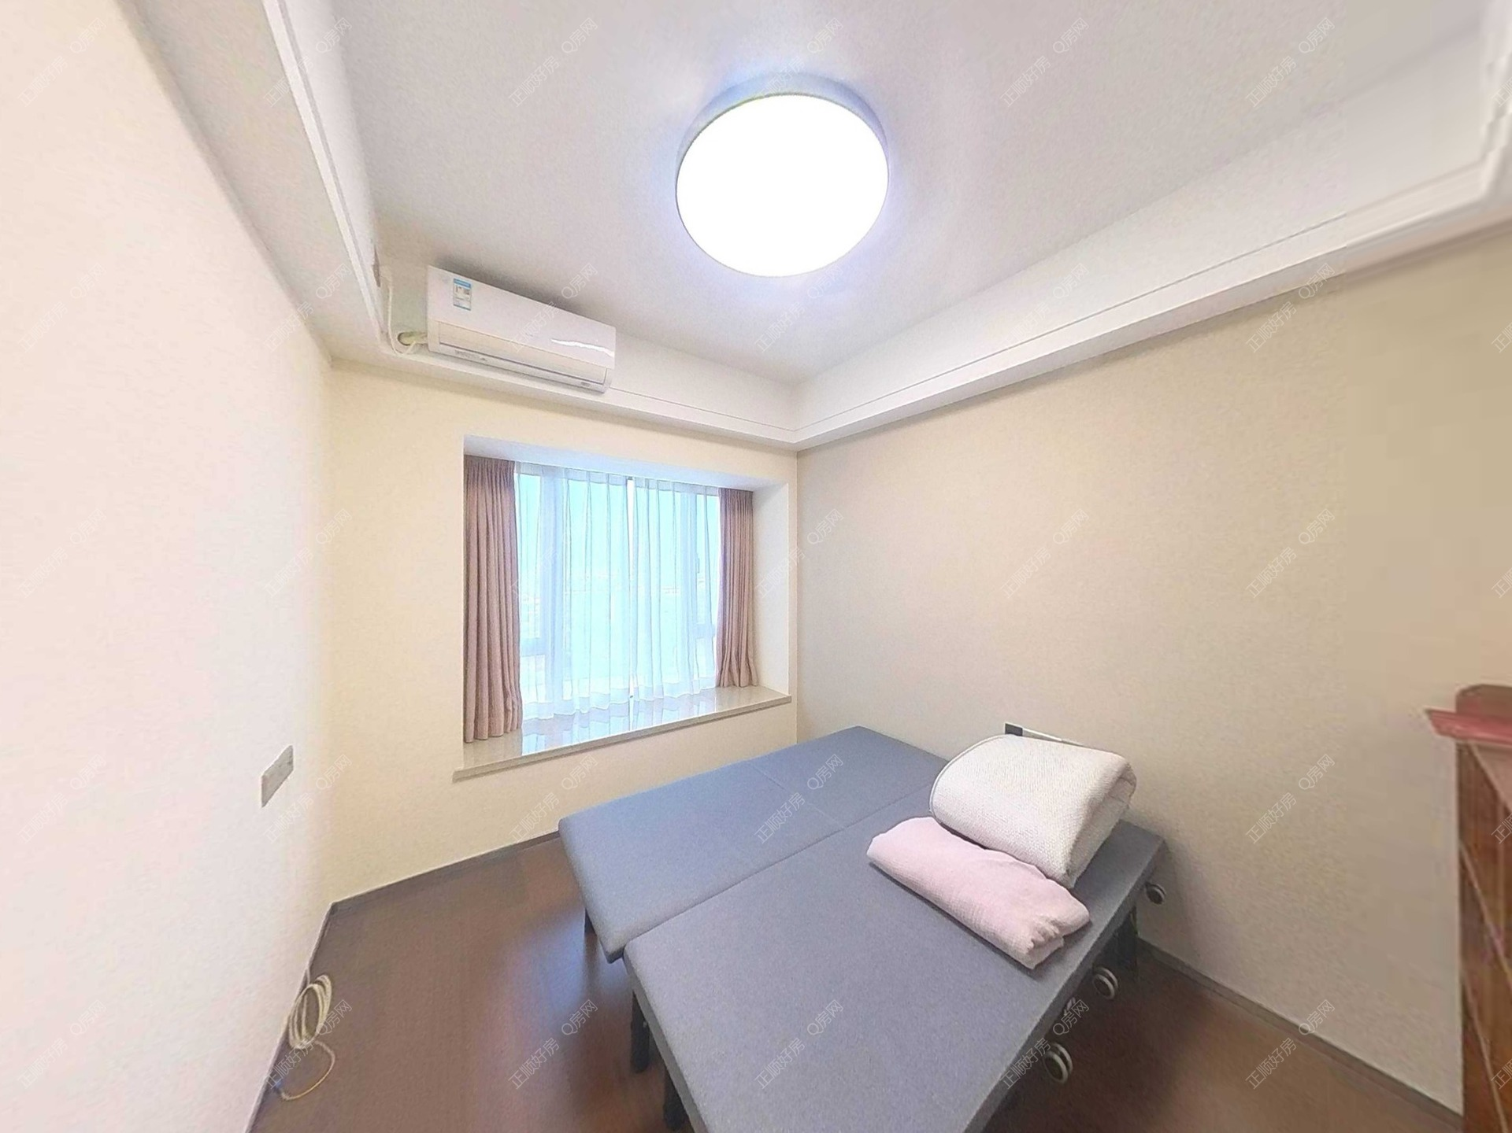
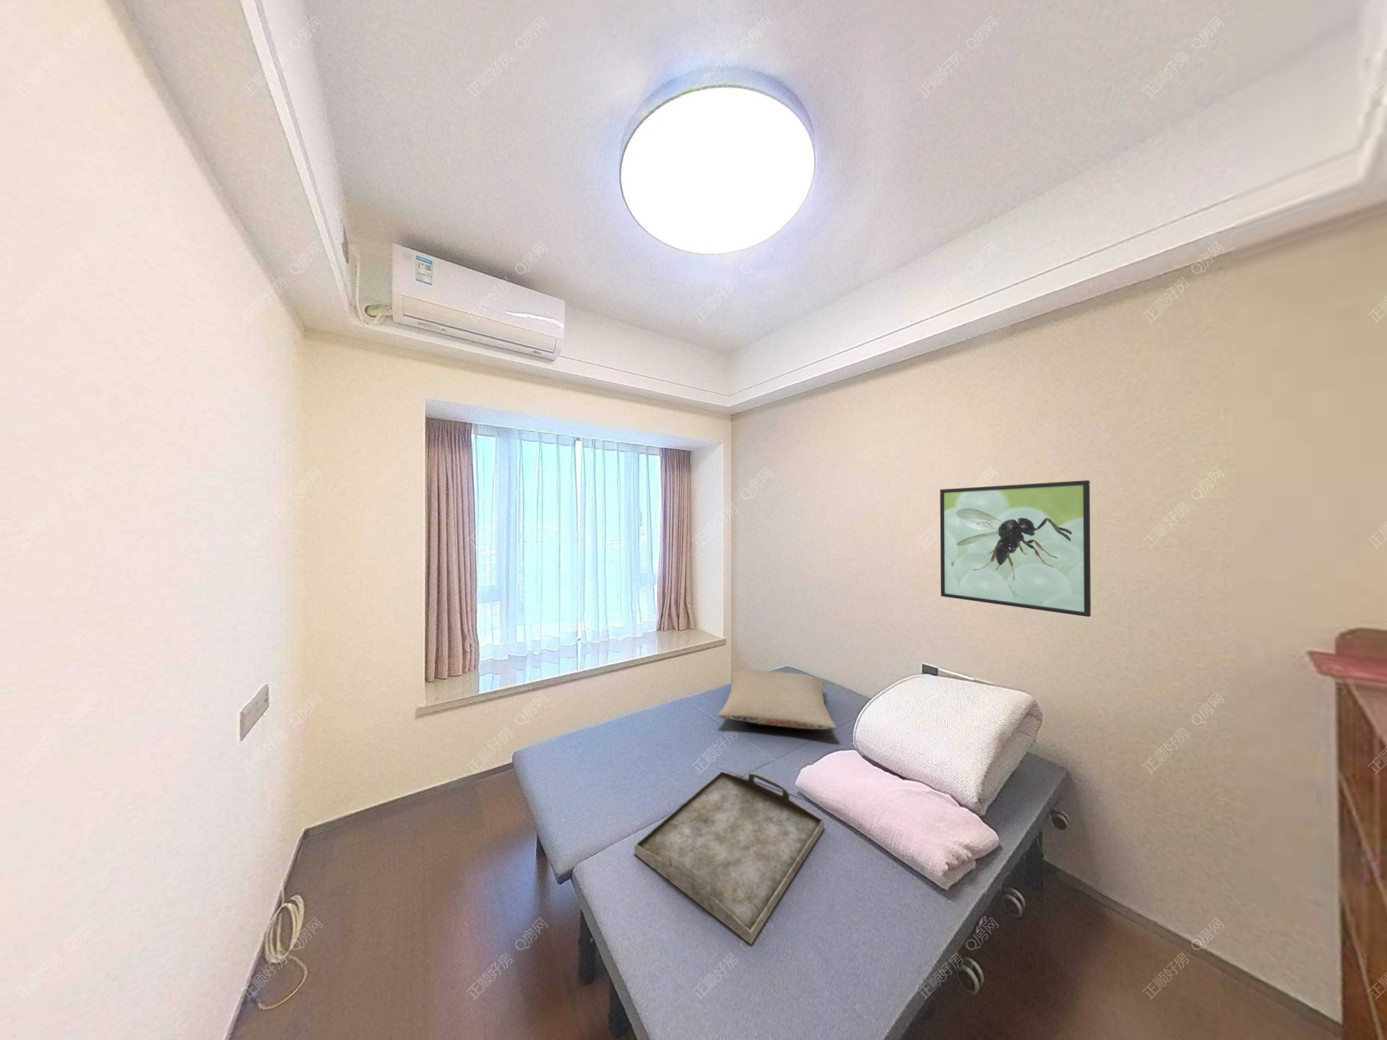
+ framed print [939,480,1091,617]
+ serving tray [633,770,825,945]
+ pillow [718,670,837,731]
